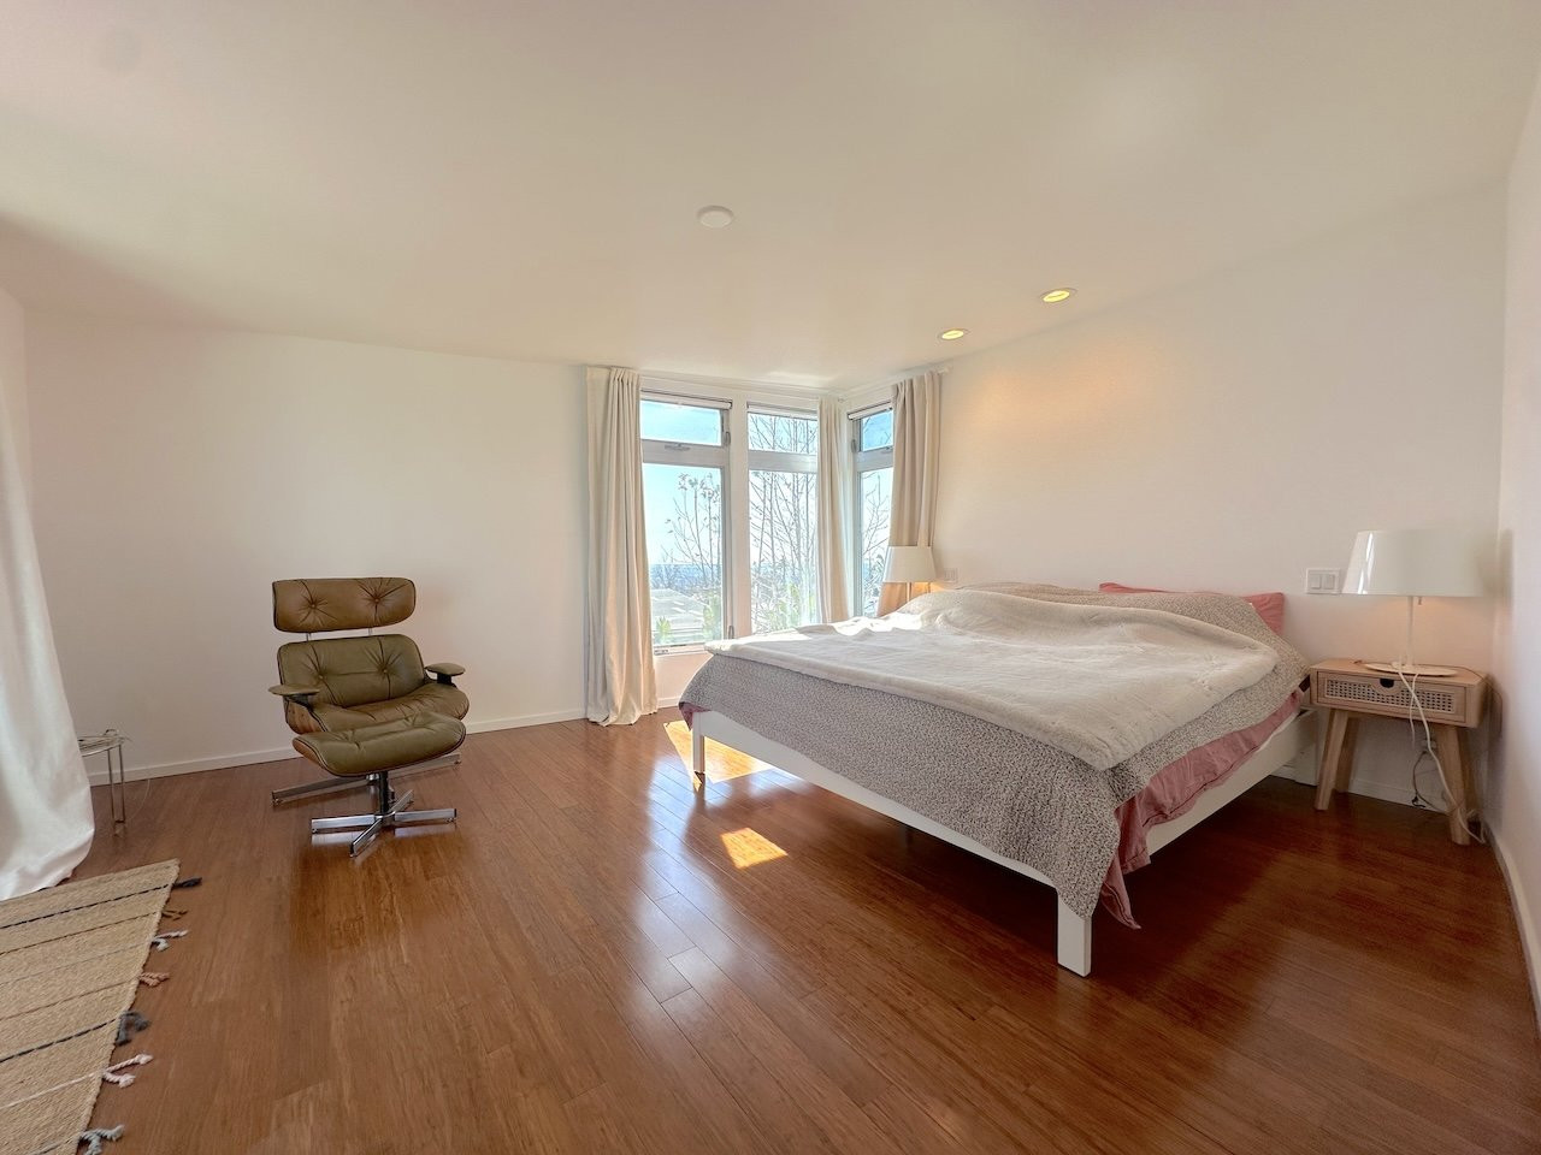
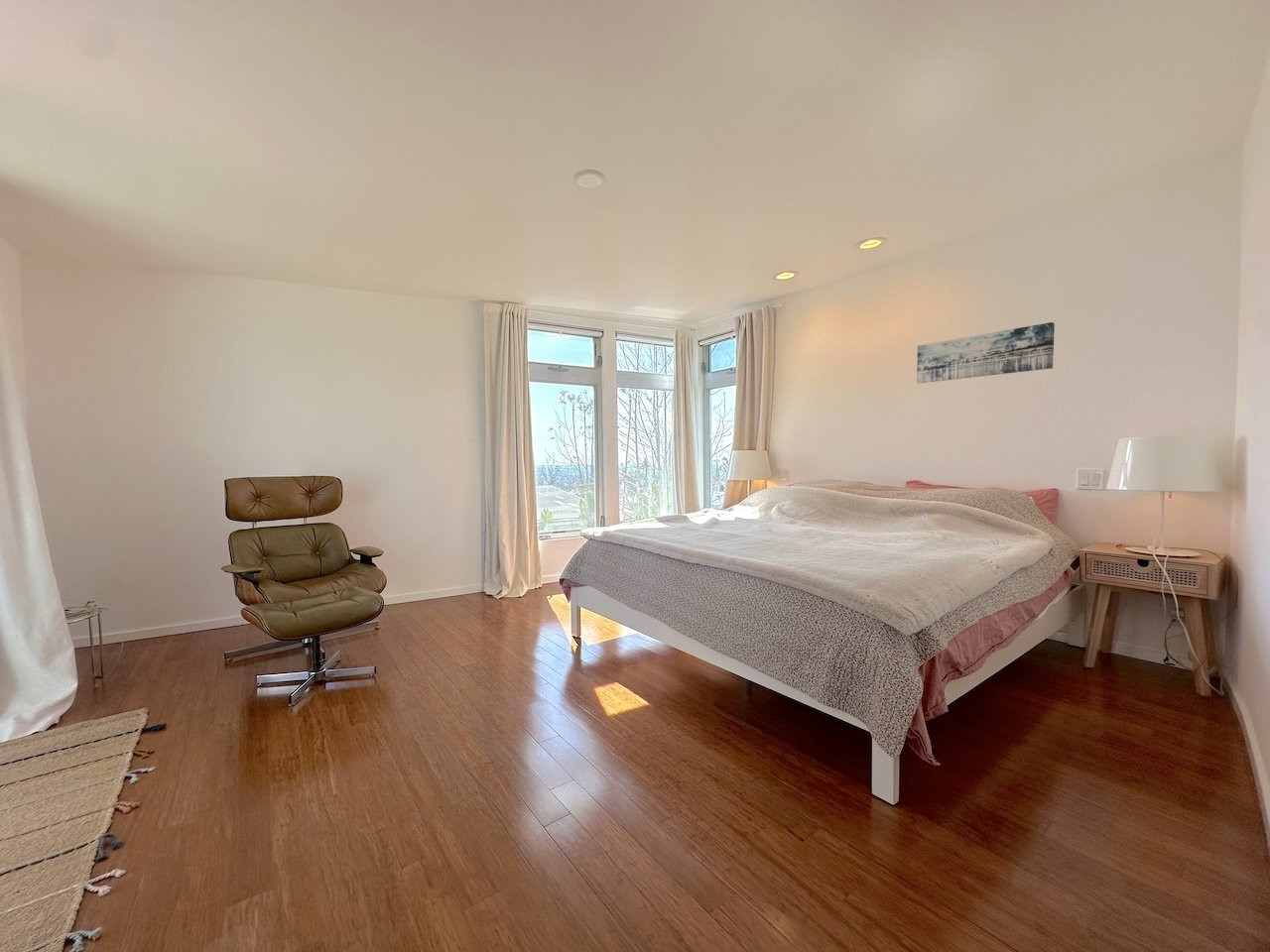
+ wall art [916,321,1056,384]
